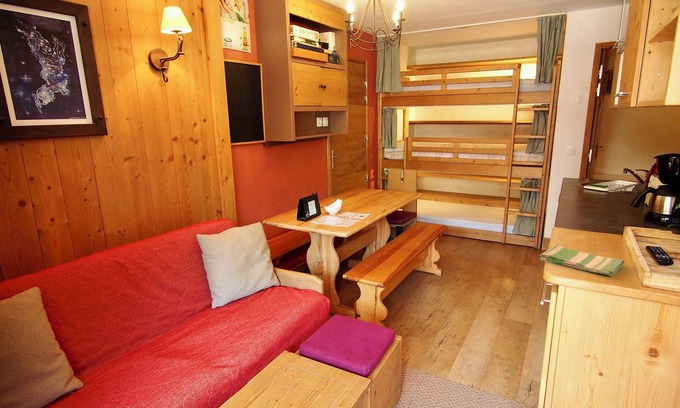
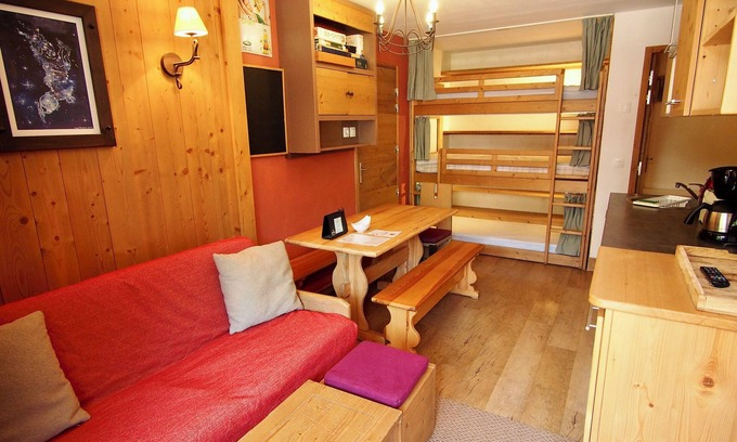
- dish towel [539,244,626,277]
